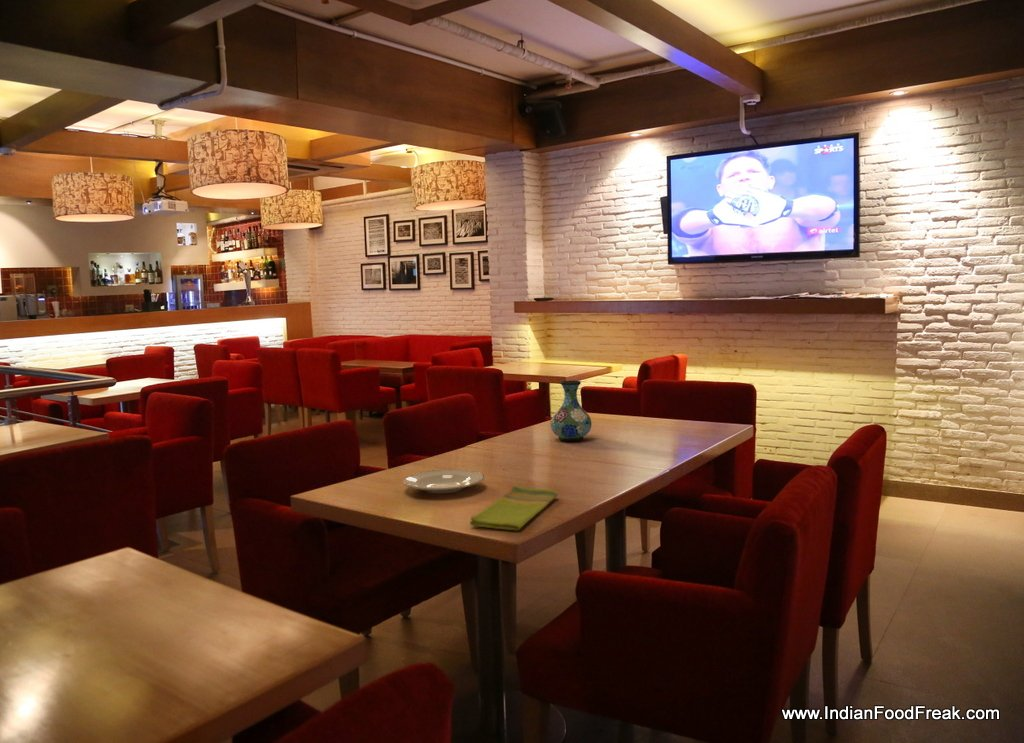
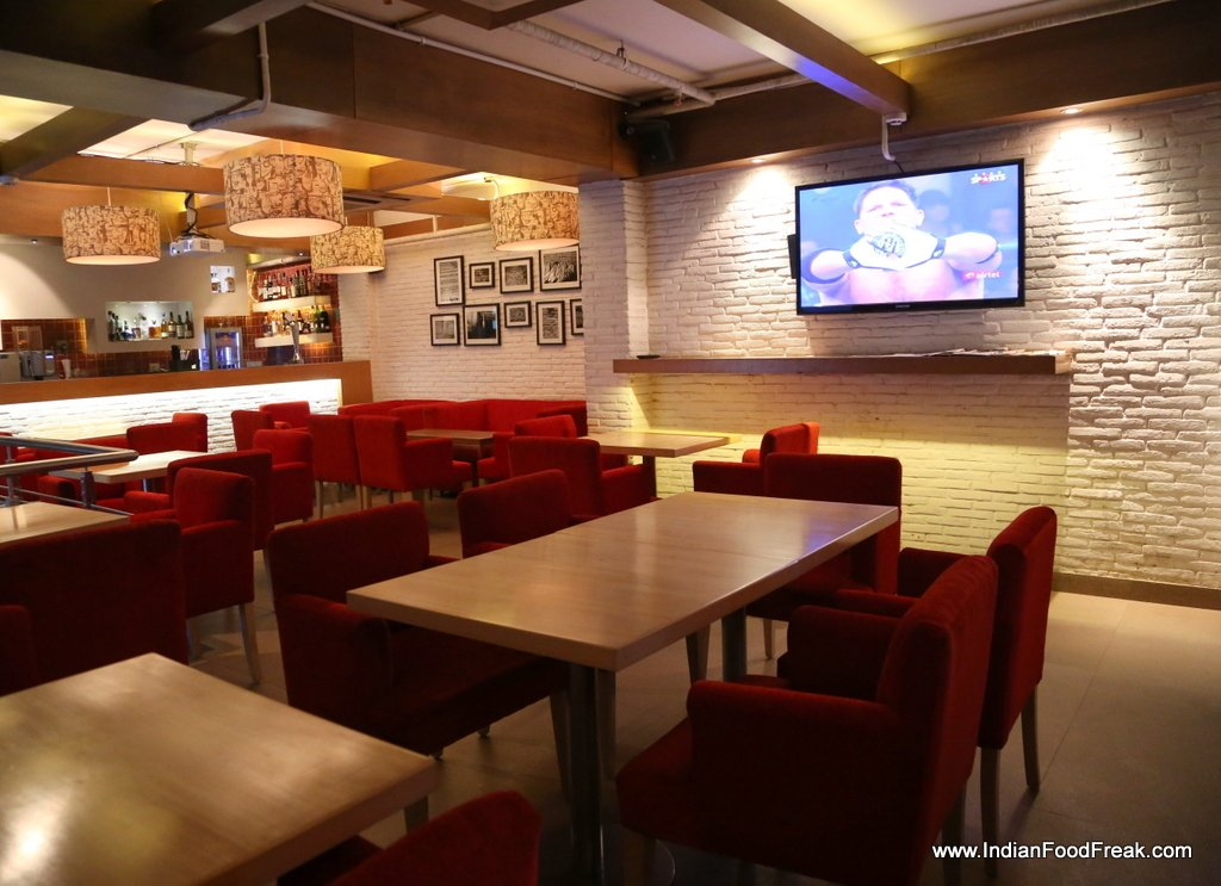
- plate [402,468,485,494]
- vase [550,379,592,442]
- dish towel [469,485,559,531]
